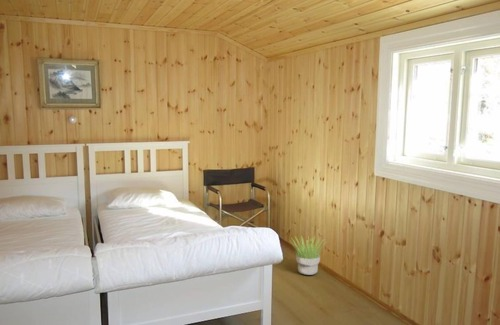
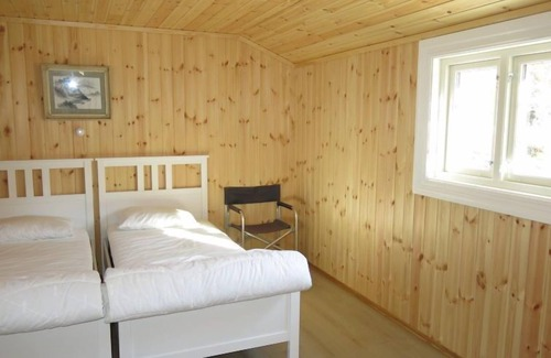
- potted plant [289,234,328,276]
